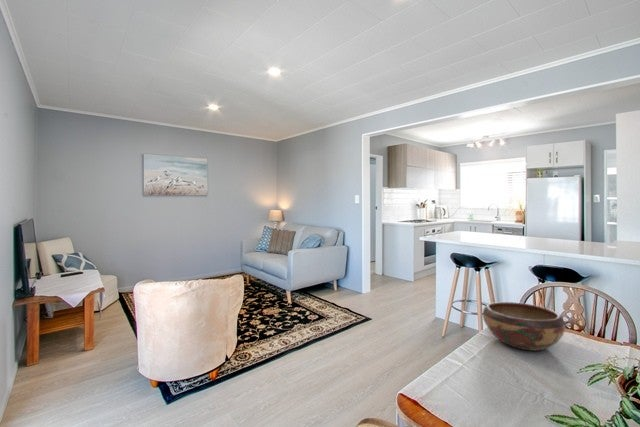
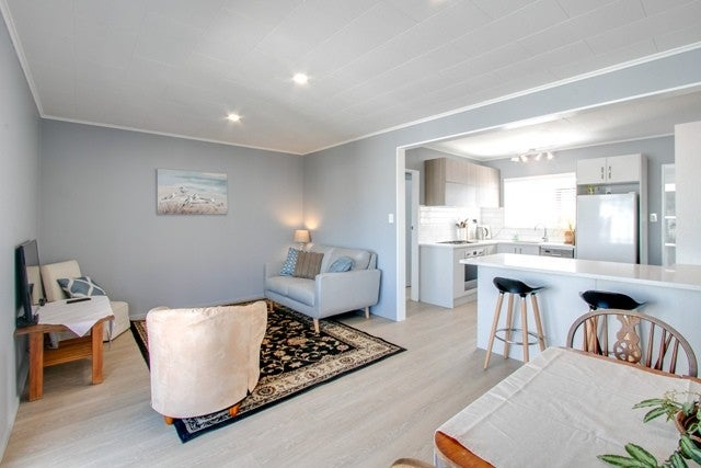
- decorative bowl [482,301,566,352]
